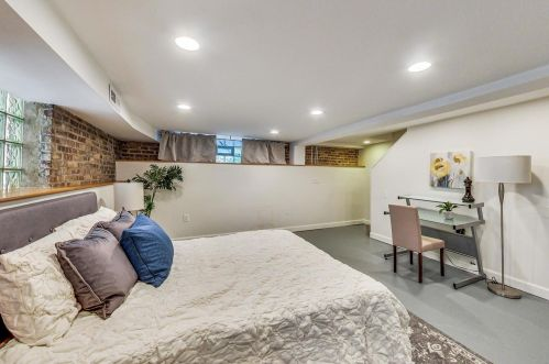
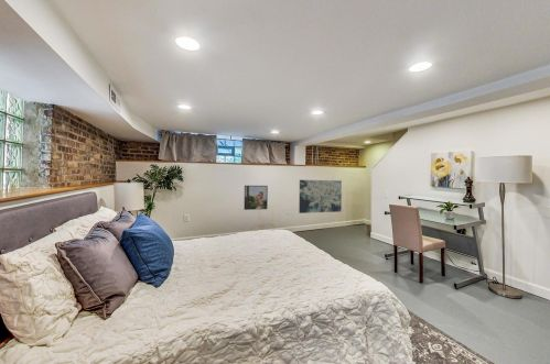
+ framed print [242,185,269,211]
+ wall art [298,179,343,214]
